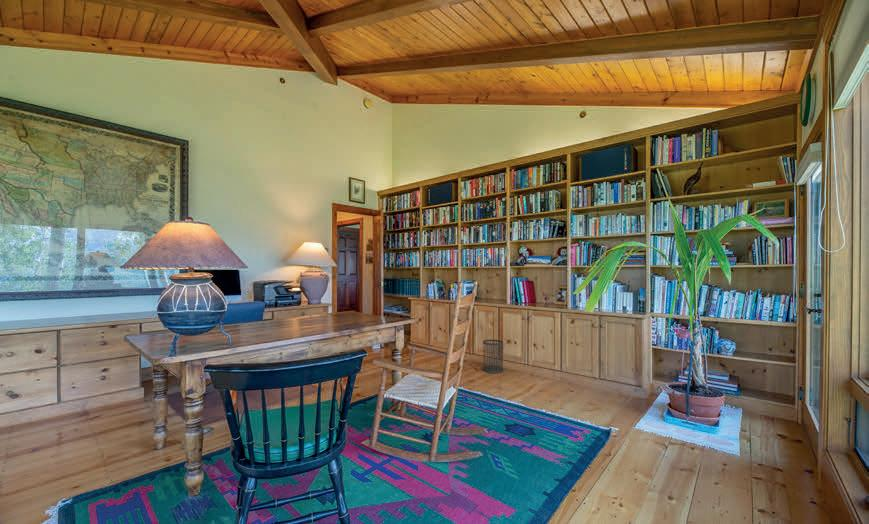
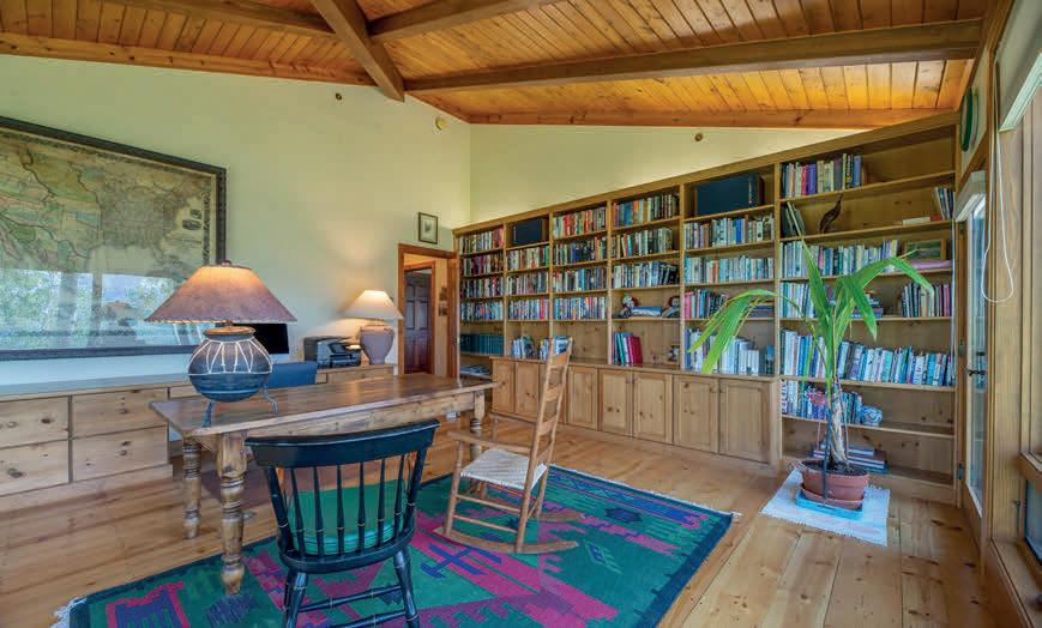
- wastebasket [482,338,504,374]
